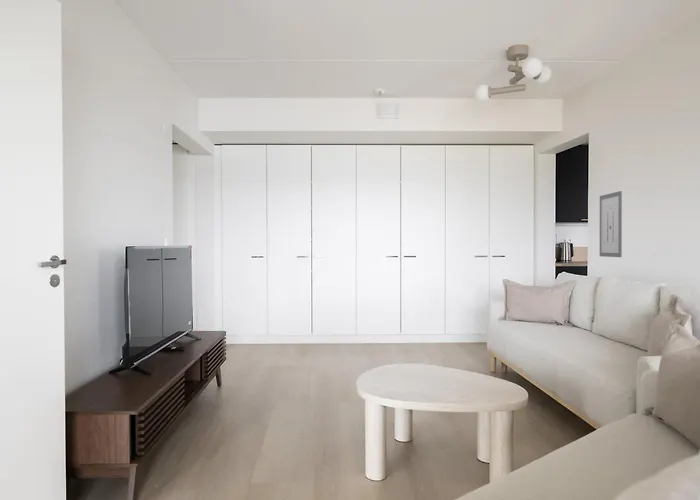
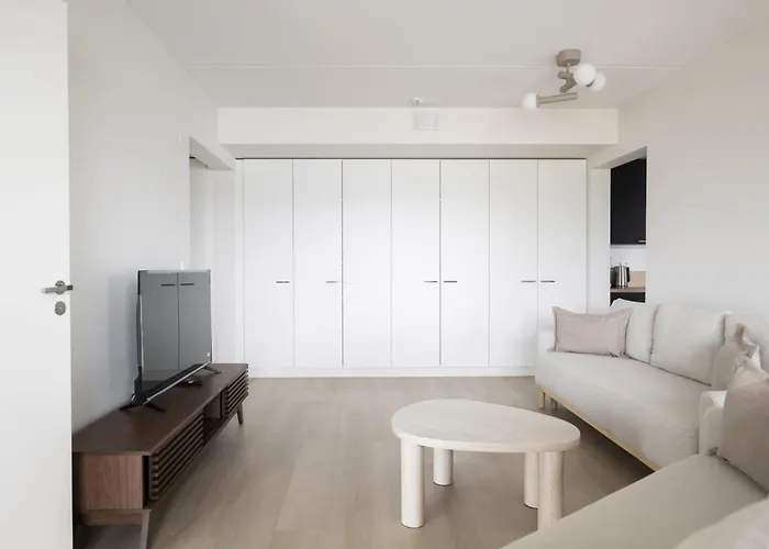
- wall art [599,190,623,258]
